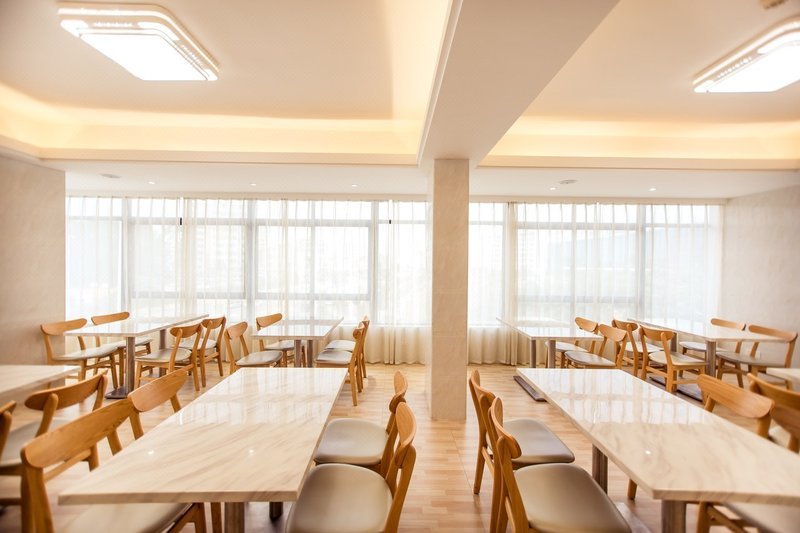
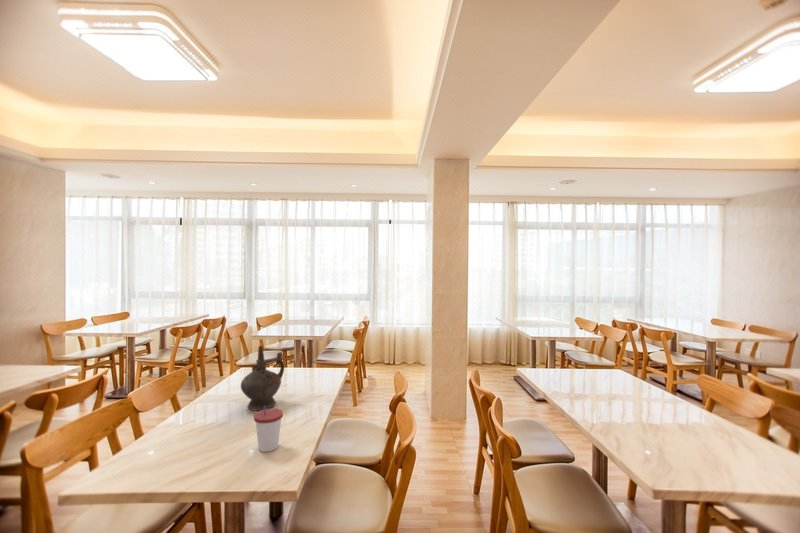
+ ceremonial vessel [240,345,285,412]
+ cup [253,406,284,453]
